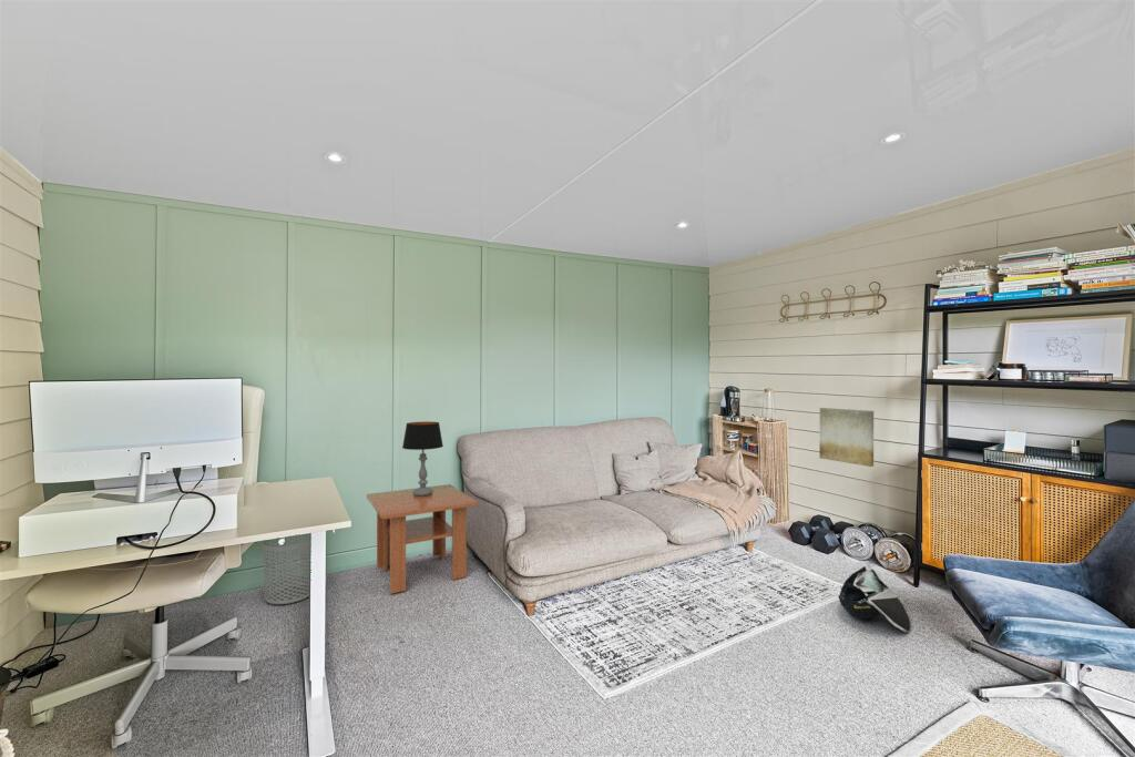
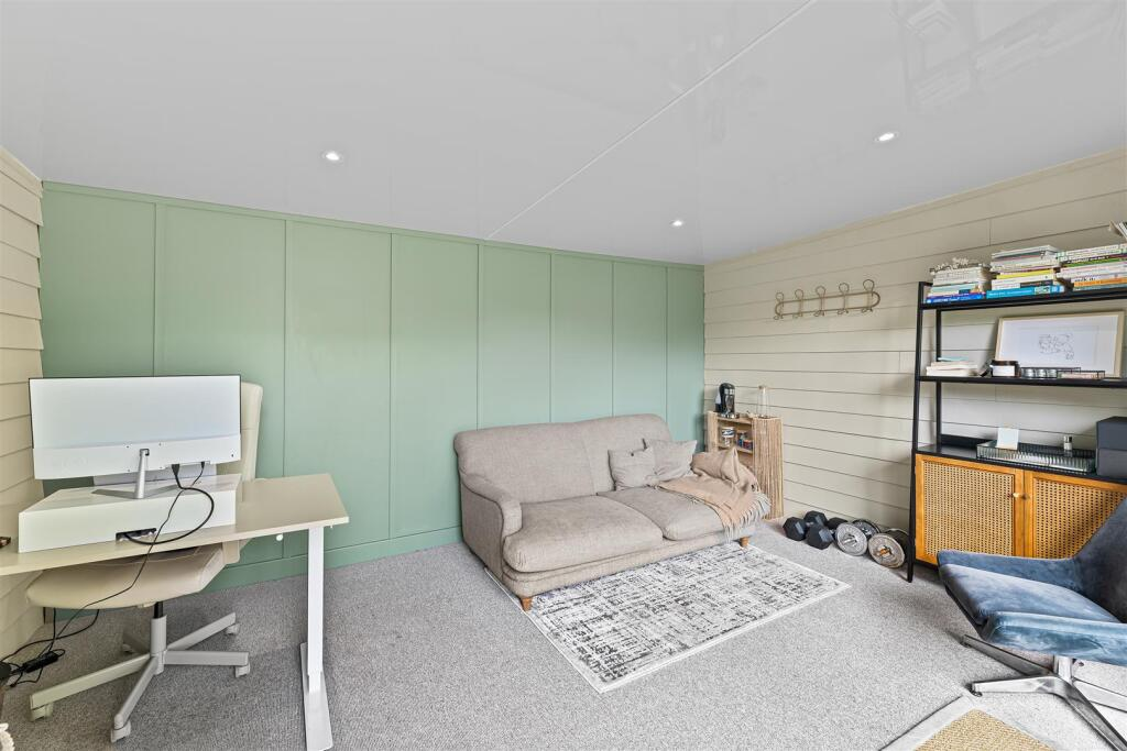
- wall art [818,407,875,468]
- bag [837,564,911,634]
- table lamp [401,421,444,497]
- waste bin [260,534,311,605]
- coffee table [366,483,479,595]
